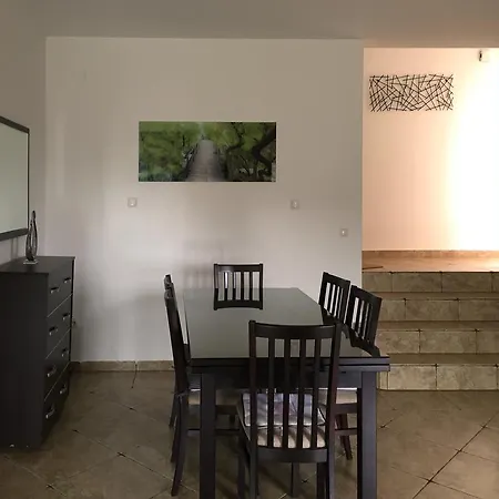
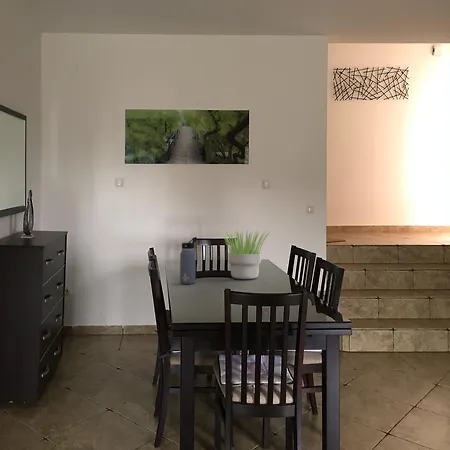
+ potted plant [218,229,272,280]
+ water bottle [179,236,198,285]
